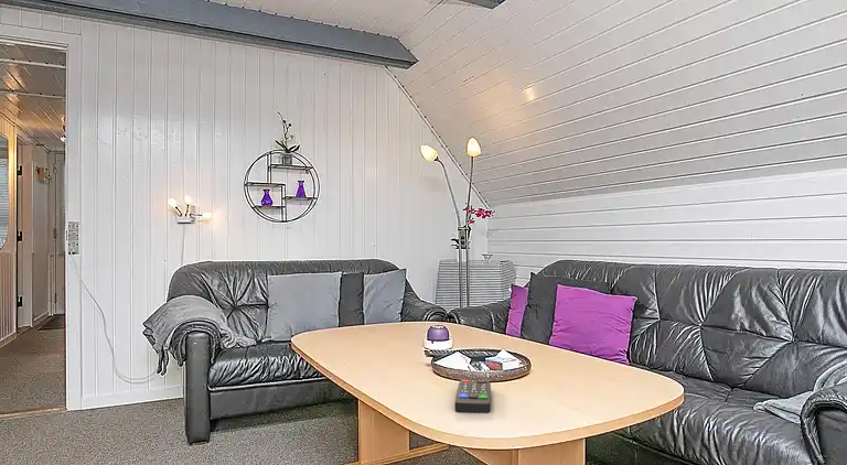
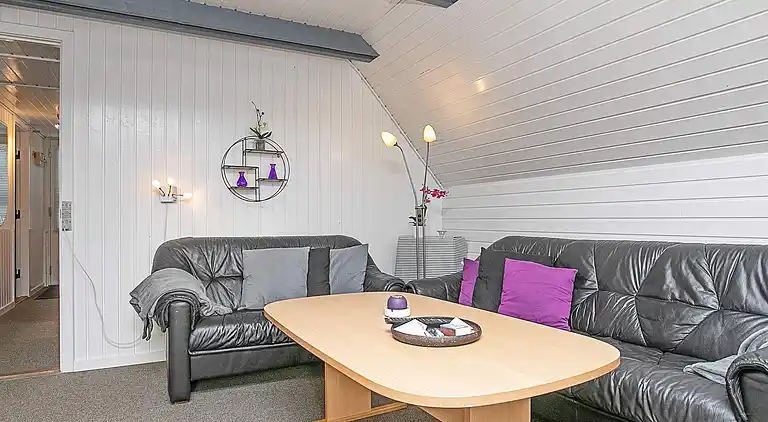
- remote control [454,379,492,414]
